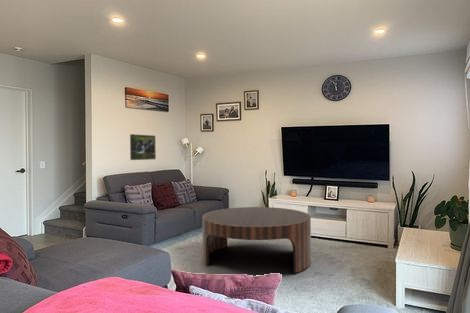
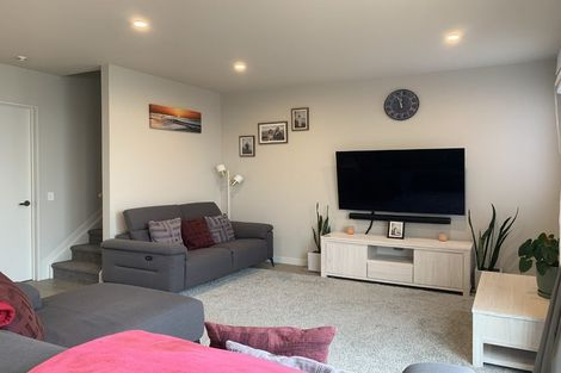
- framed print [129,133,157,161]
- coffee table [202,206,312,274]
